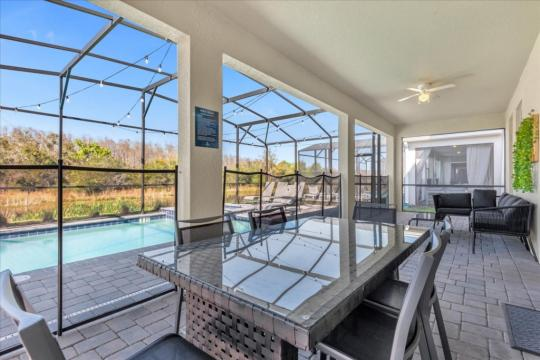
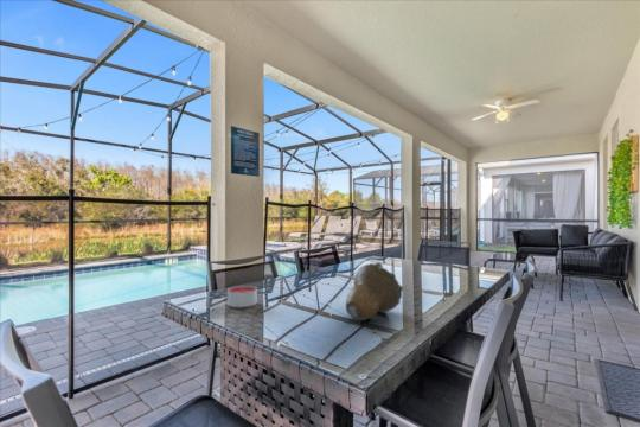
+ decorative bowl [345,261,404,321]
+ candle [226,285,258,308]
